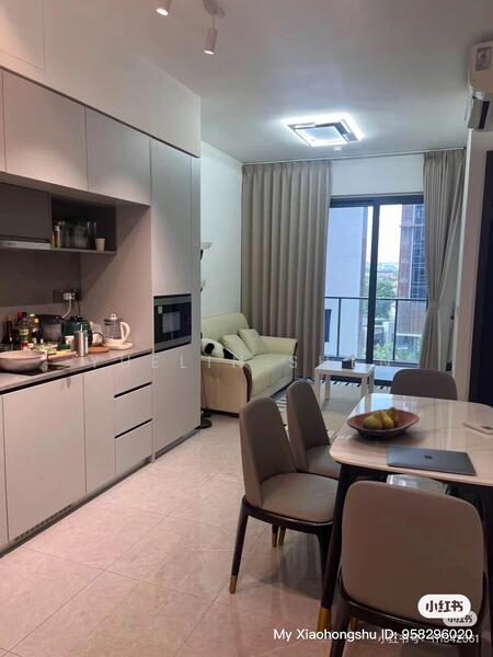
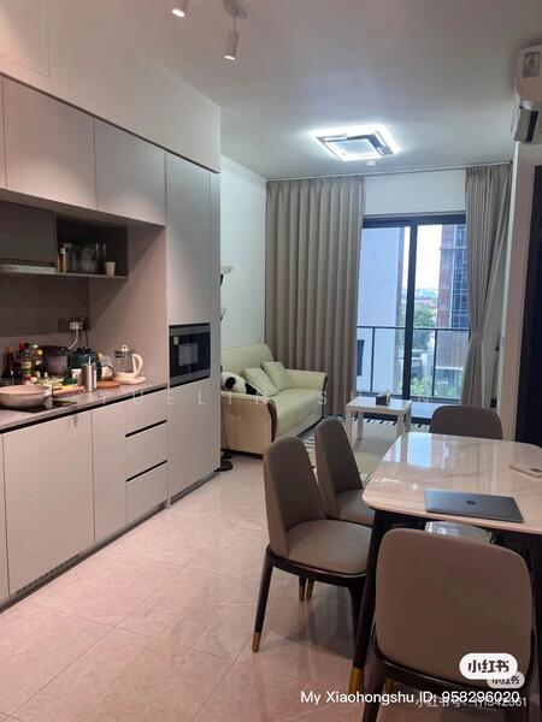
- fruit bowl [346,406,420,441]
